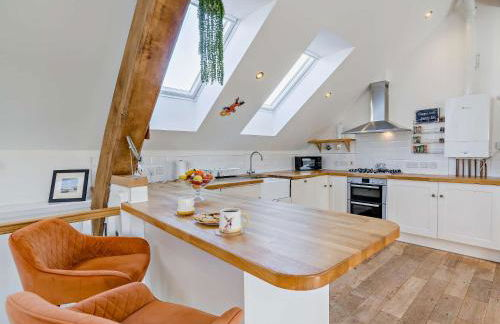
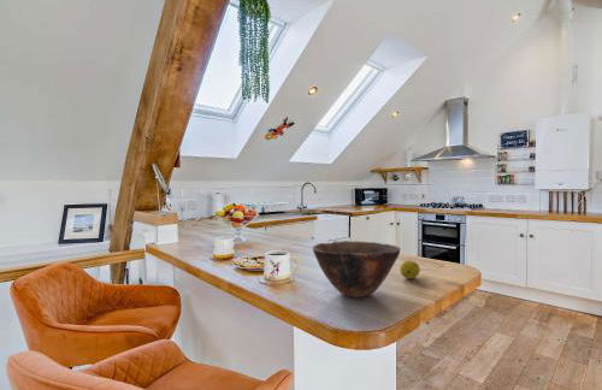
+ bowl [312,240,401,299]
+ fruit [399,259,421,280]
